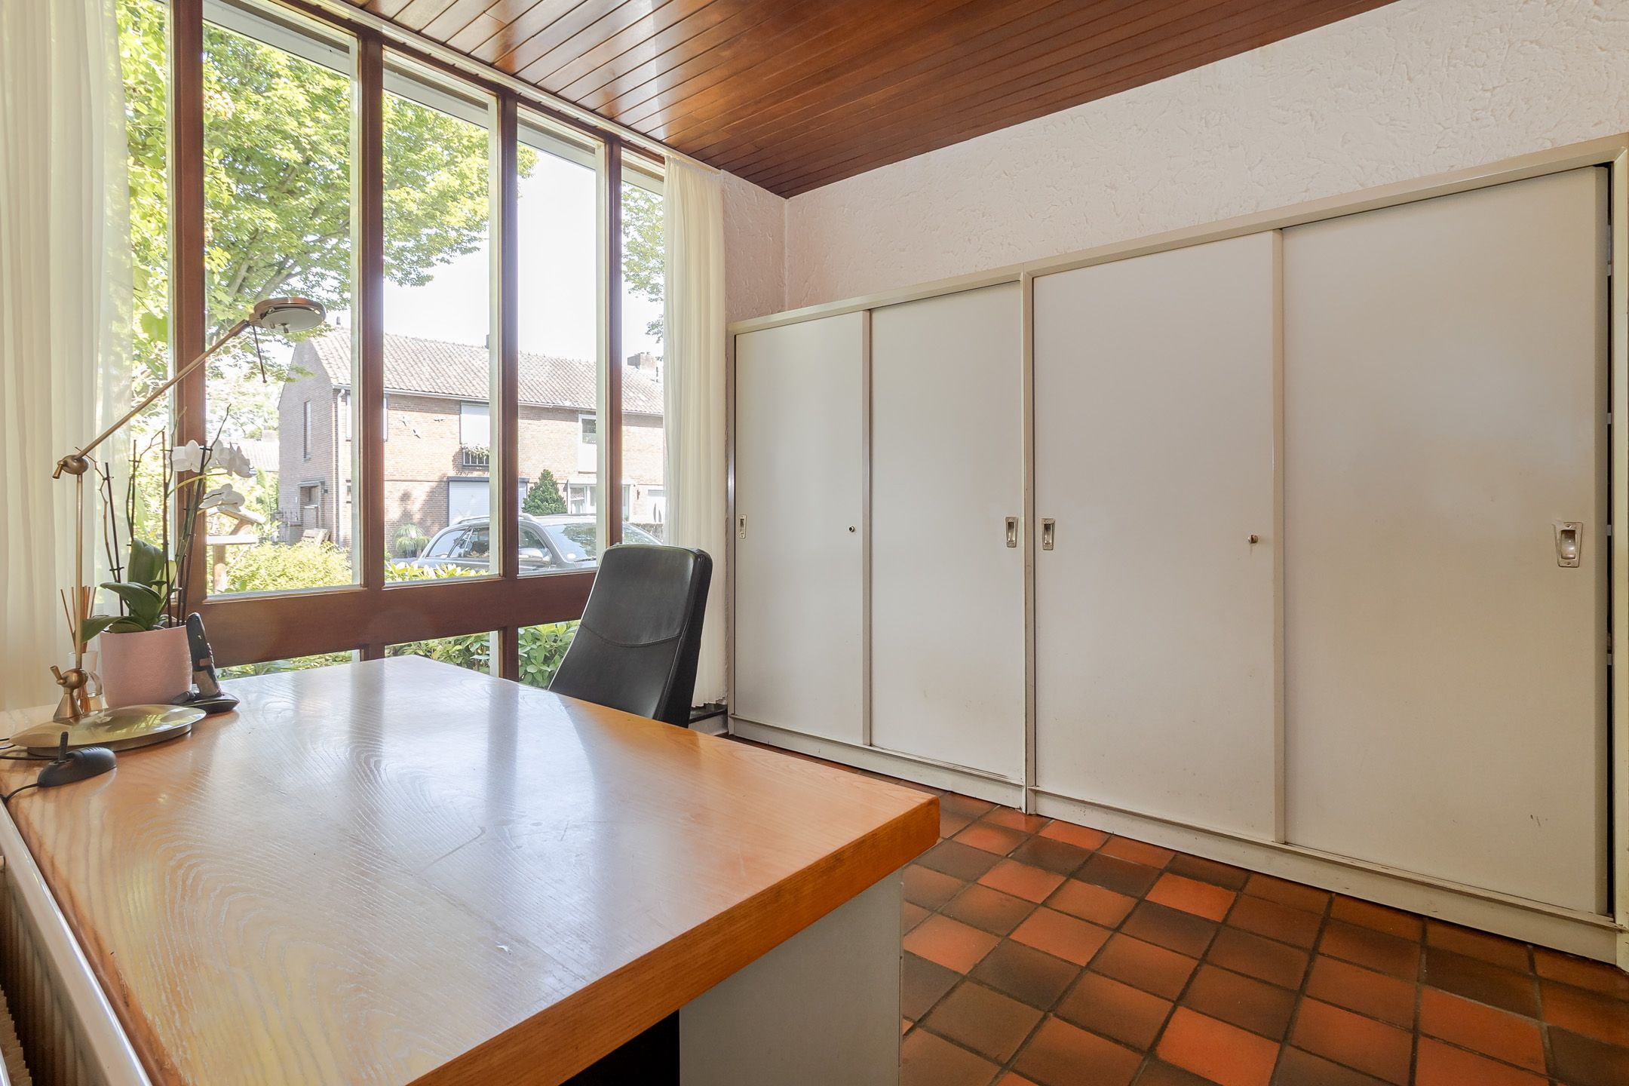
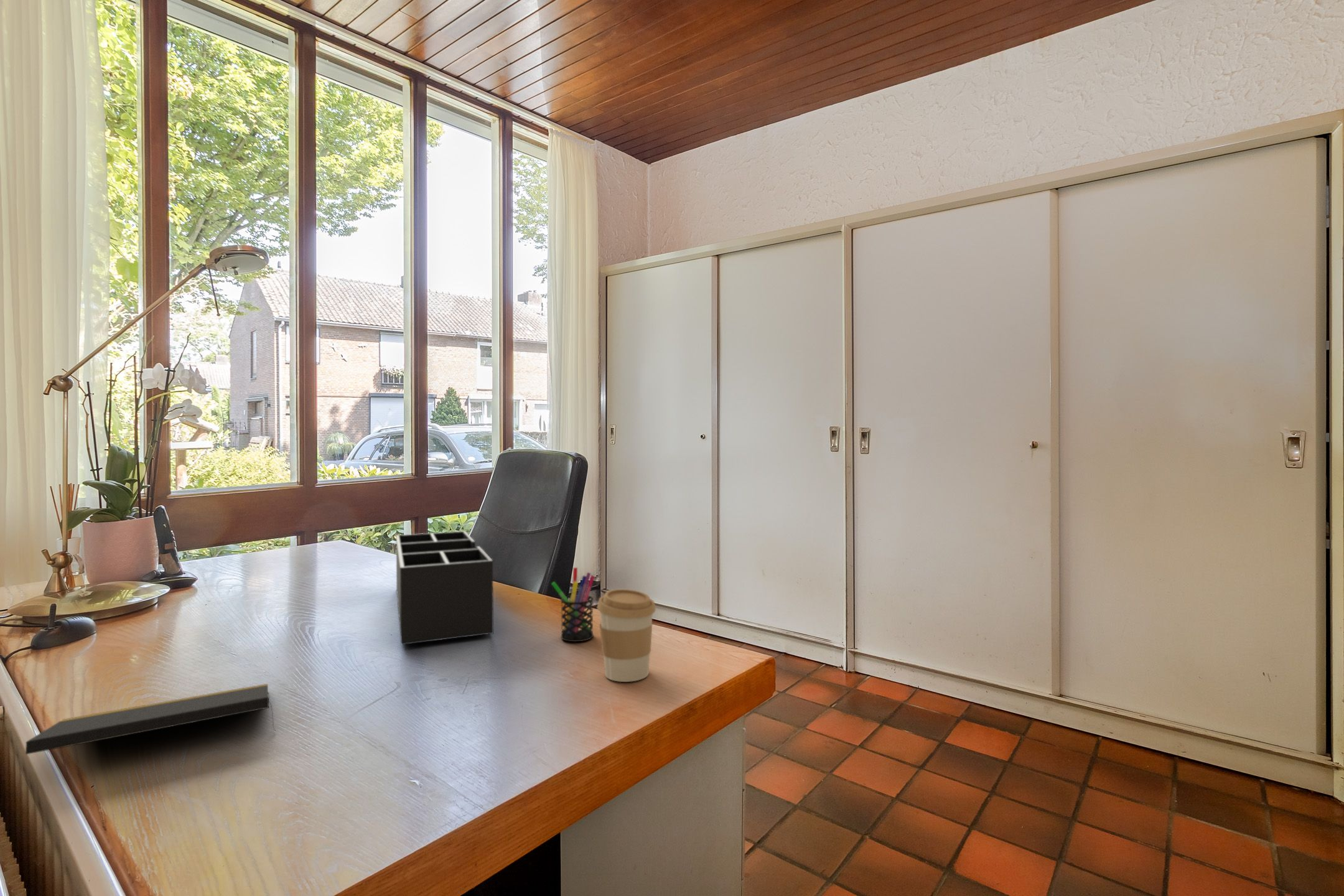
+ coffee cup [597,589,656,683]
+ pen holder [551,567,595,643]
+ notepad [25,683,276,755]
+ desk organizer [396,531,494,645]
